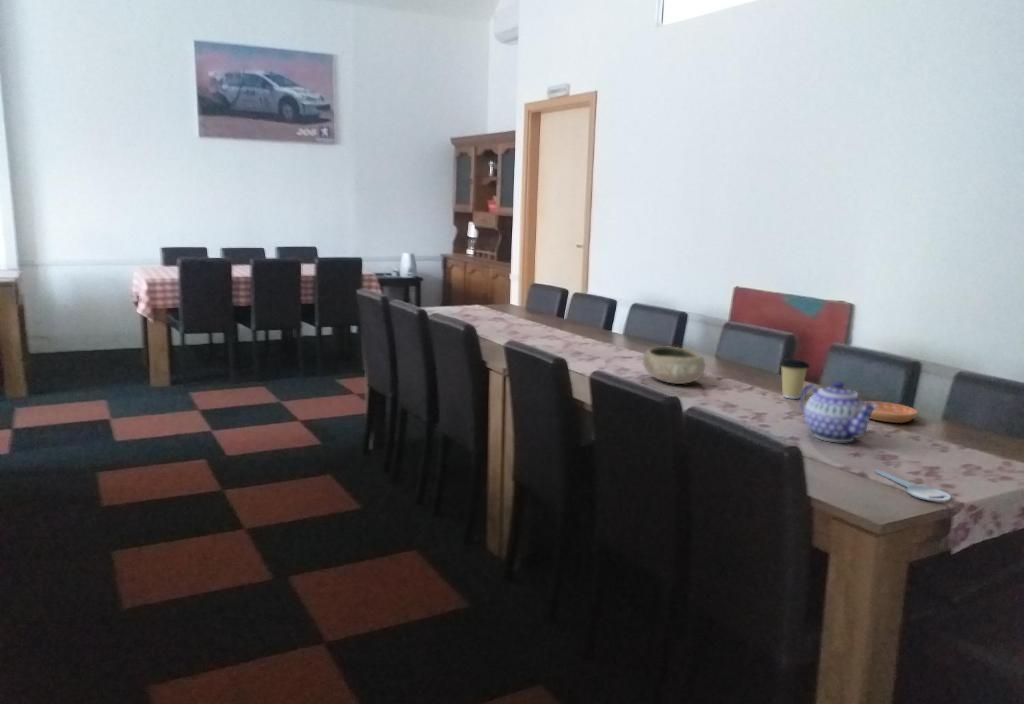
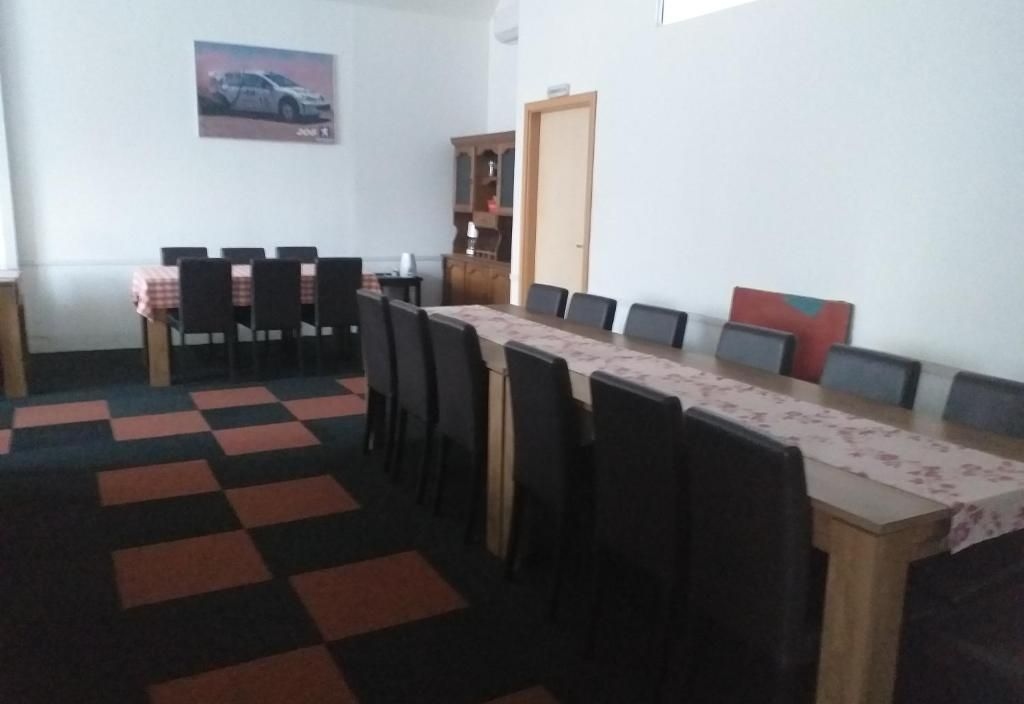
- teapot [799,380,878,444]
- coffee cup [778,358,811,400]
- key [874,469,952,503]
- saucer [863,400,919,424]
- bowl [641,345,707,385]
